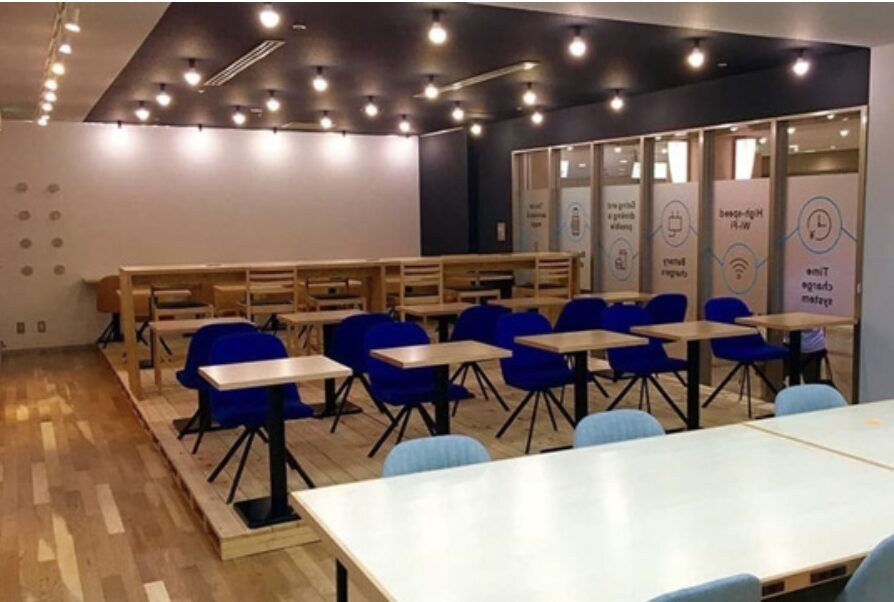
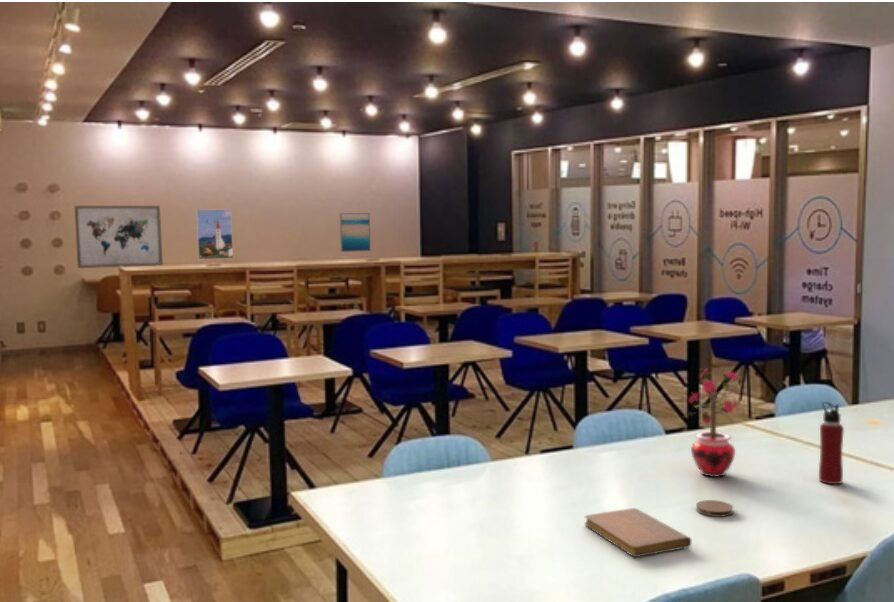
+ wall art [339,212,372,253]
+ wall art [74,205,164,269]
+ potted plant [683,367,743,478]
+ notebook [583,507,692,558]
+ water bottle [818,401,845,485]
+ coaster [695,499,734,518]
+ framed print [195,209,234,260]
